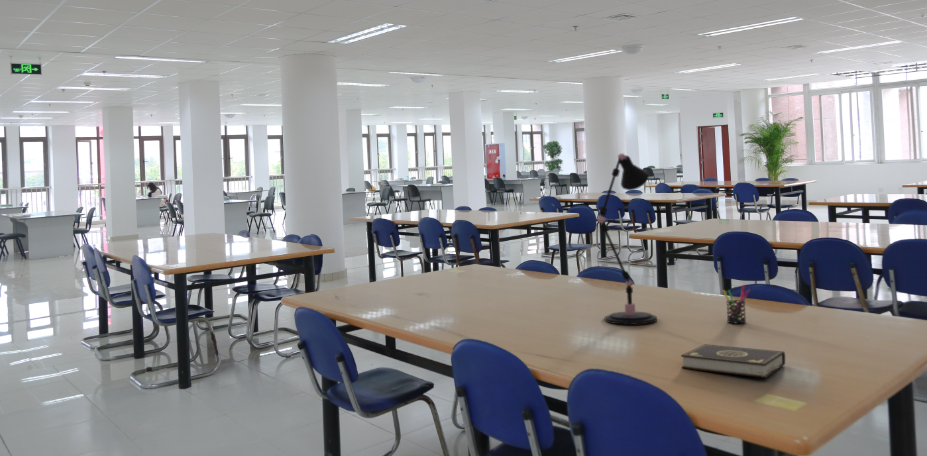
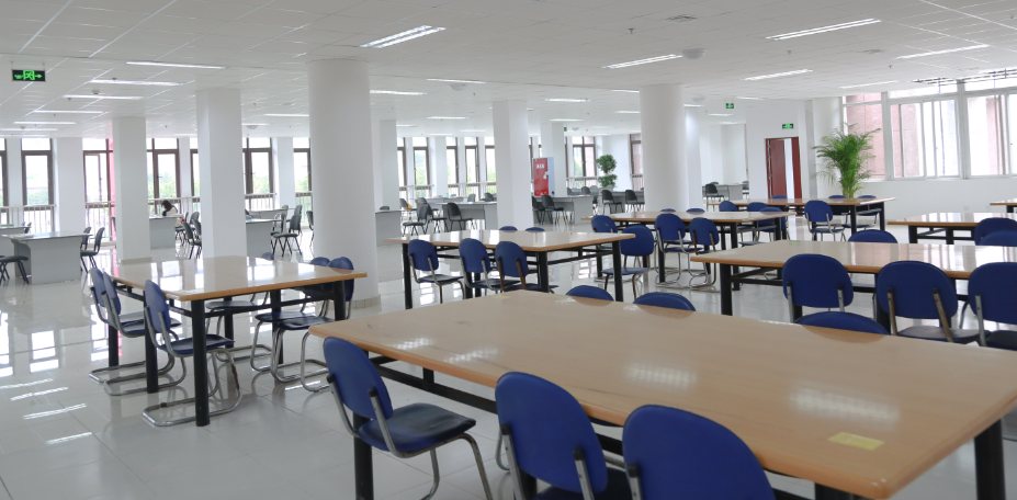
- pen holder [722,284,751,324]
- book [680,343,786,379]
- desk lamp [597,153,658,326]
